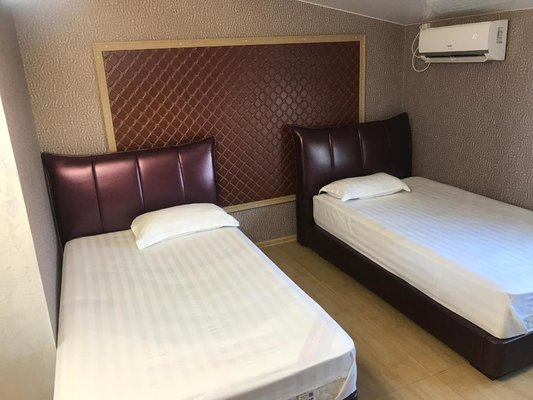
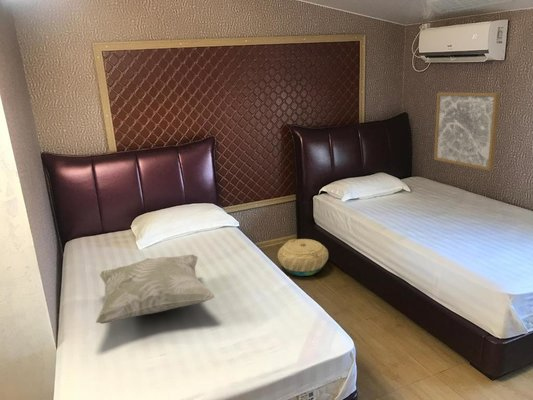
+ basket [277,238,329,277]
+ wall art [433,91,501,172]
+ decorative pillow [95,254,217,325]
